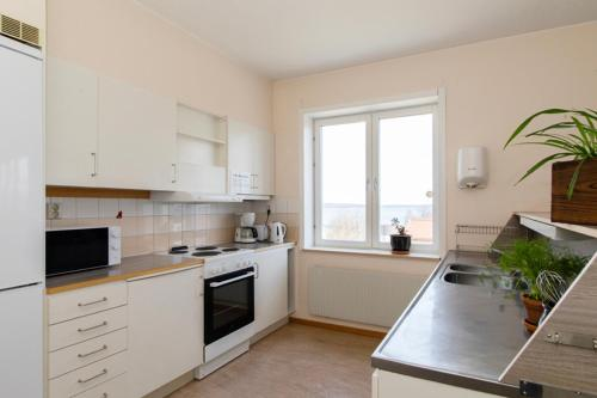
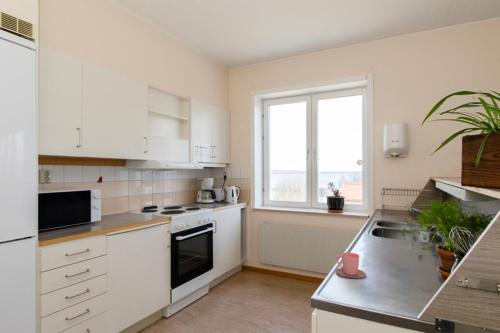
+ cup [335,252,367,279]
